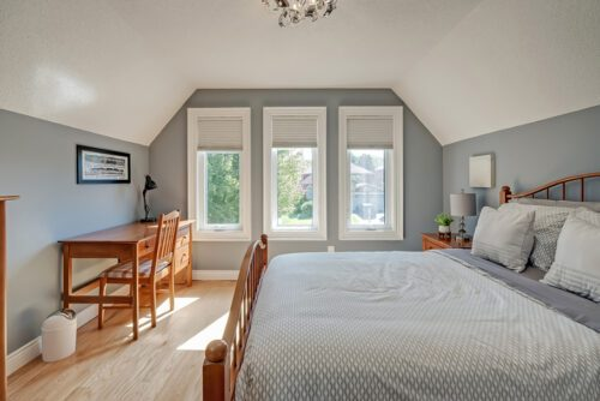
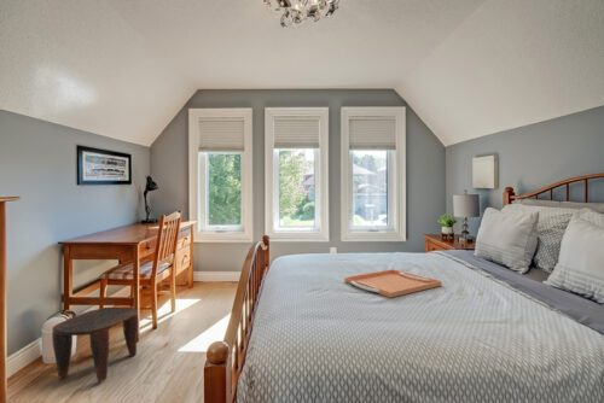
+ stool [51,306,139,382]
+ serving tray [343,268,443,299]
